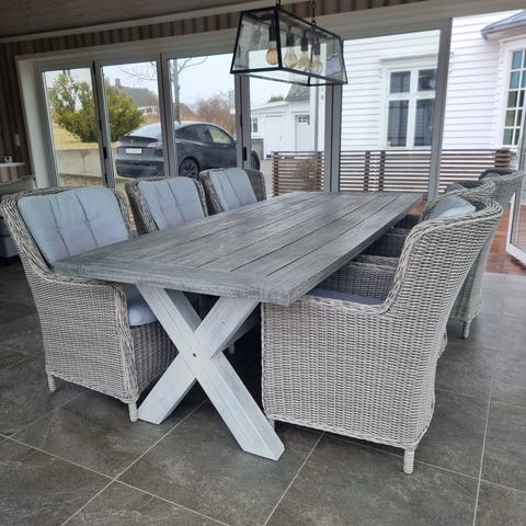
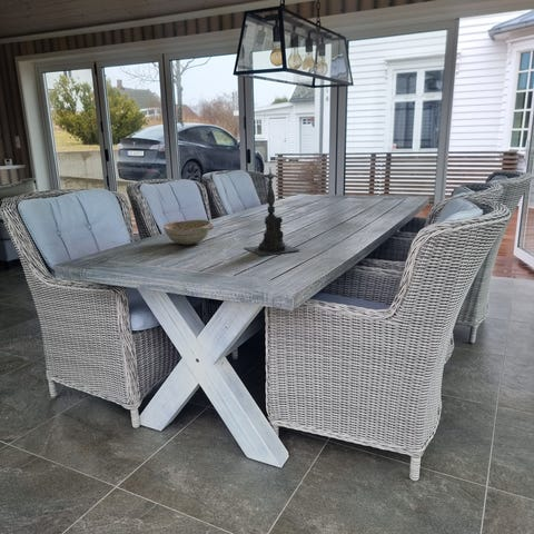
+ decorative bowl [162,219,215,246]
+ candle holder [244,168,301,257]
